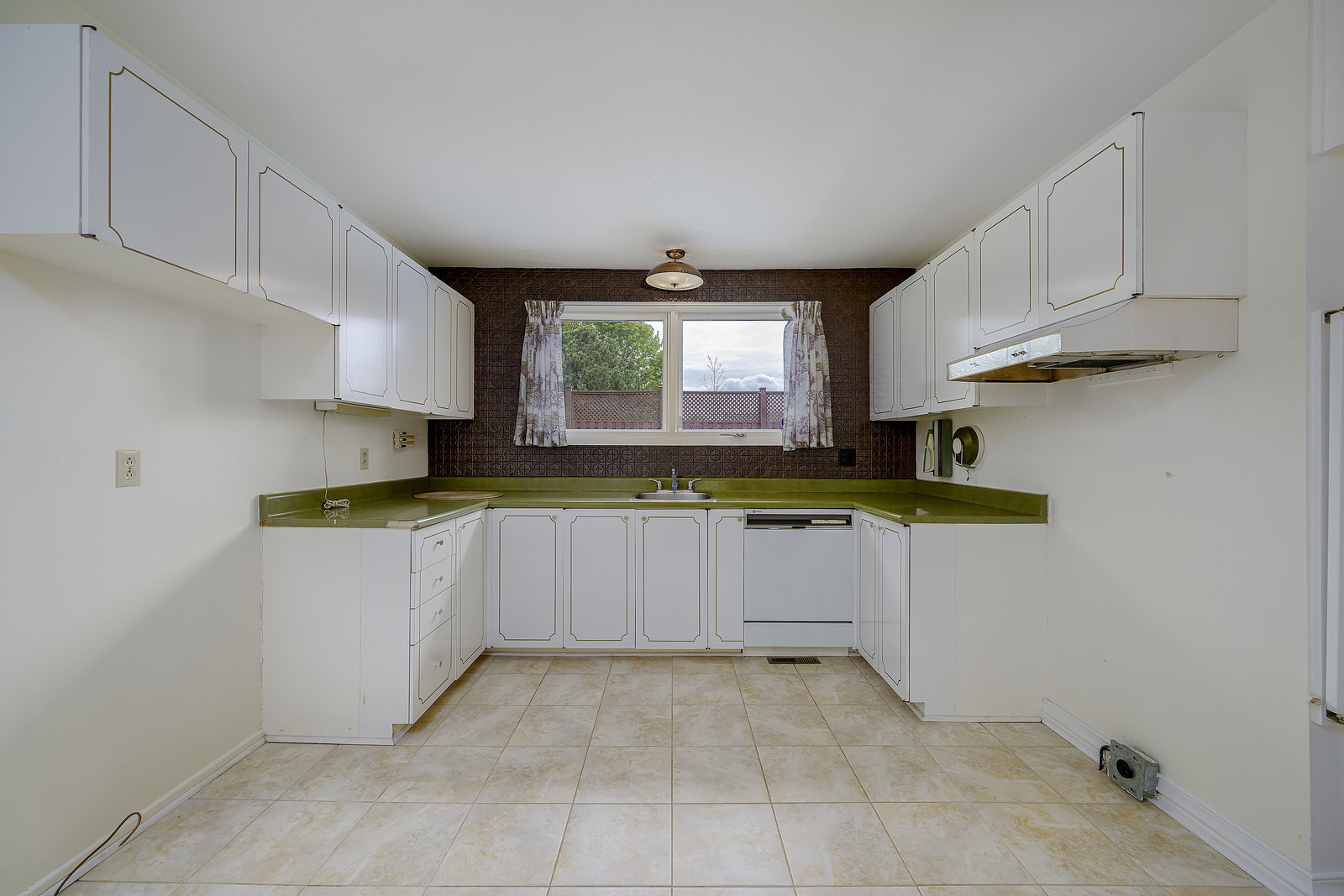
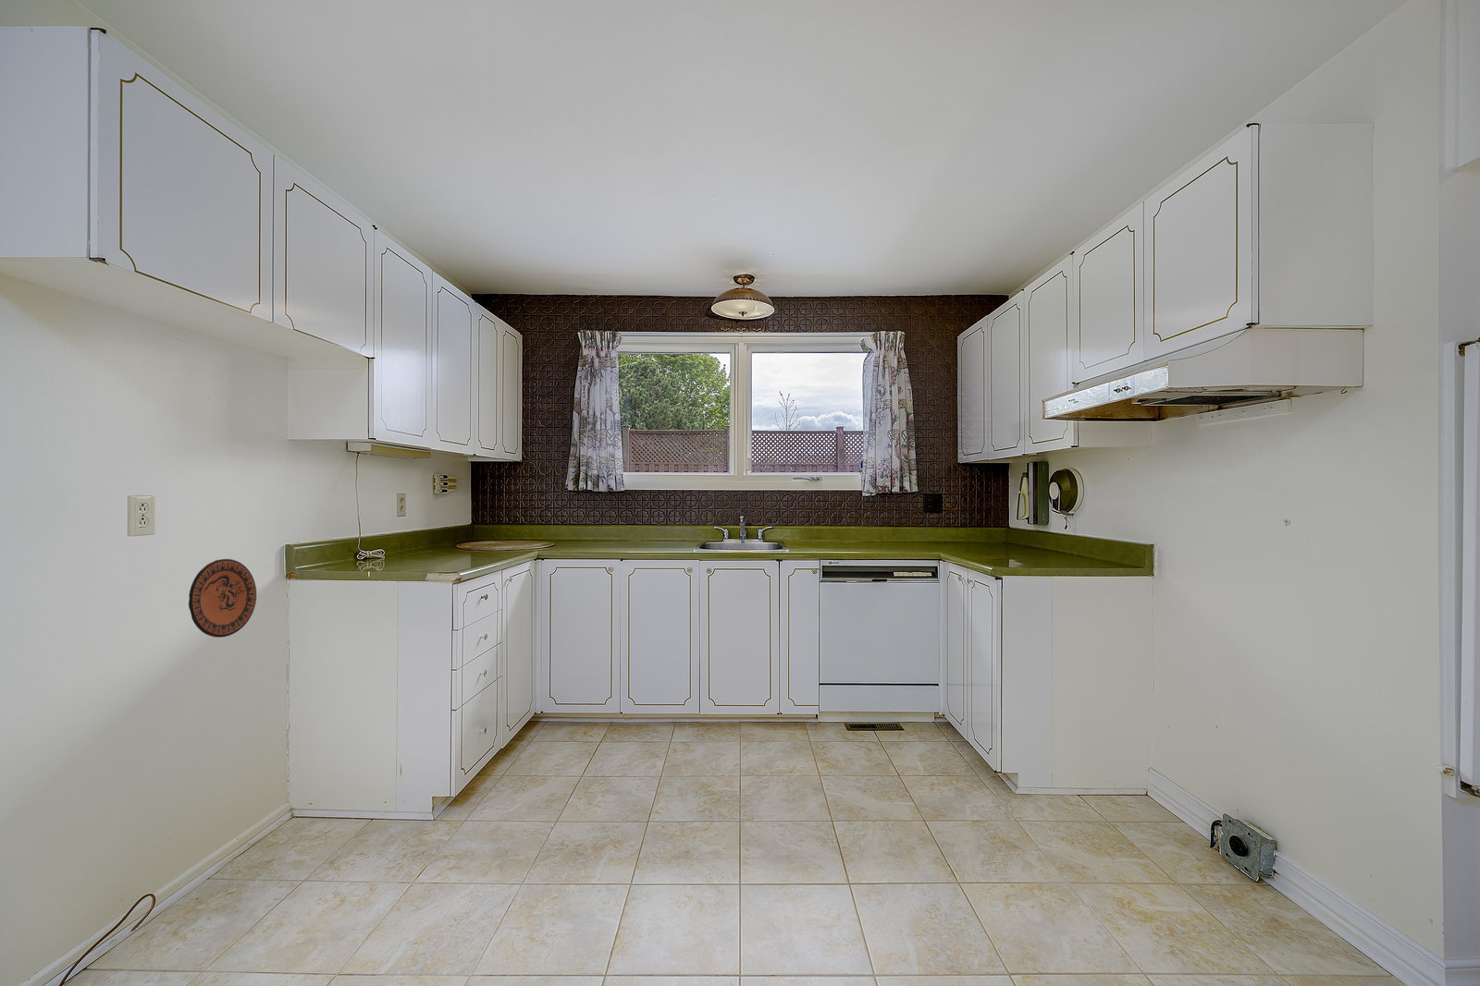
+ decorative plate [188,558,258,638]
